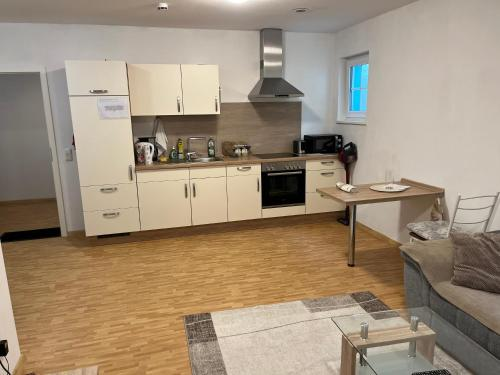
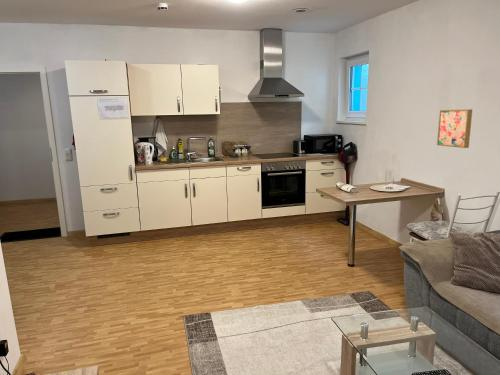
+ wall art [436,108,473,149]
